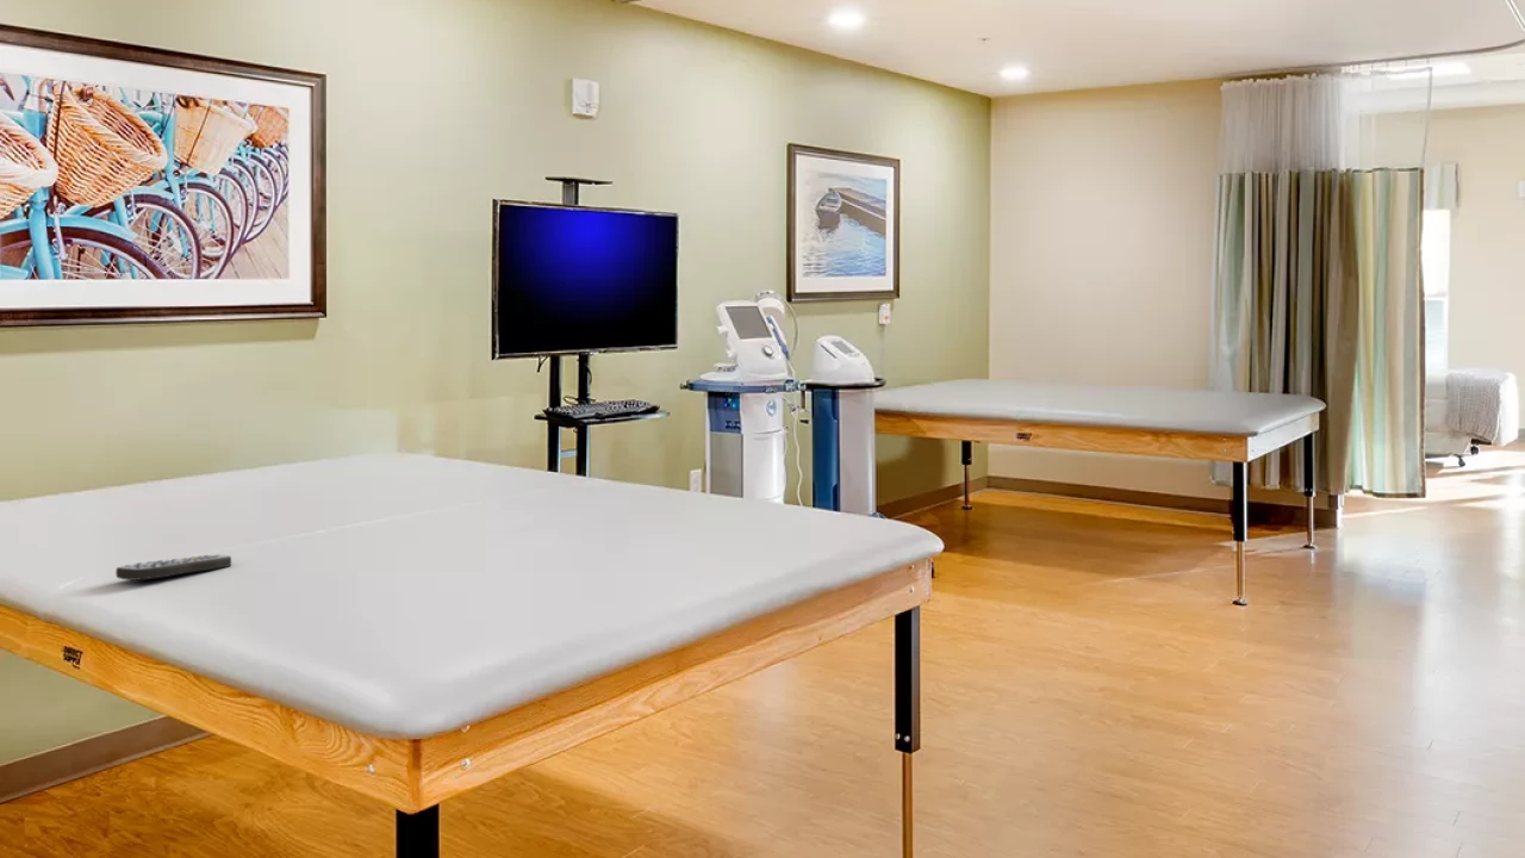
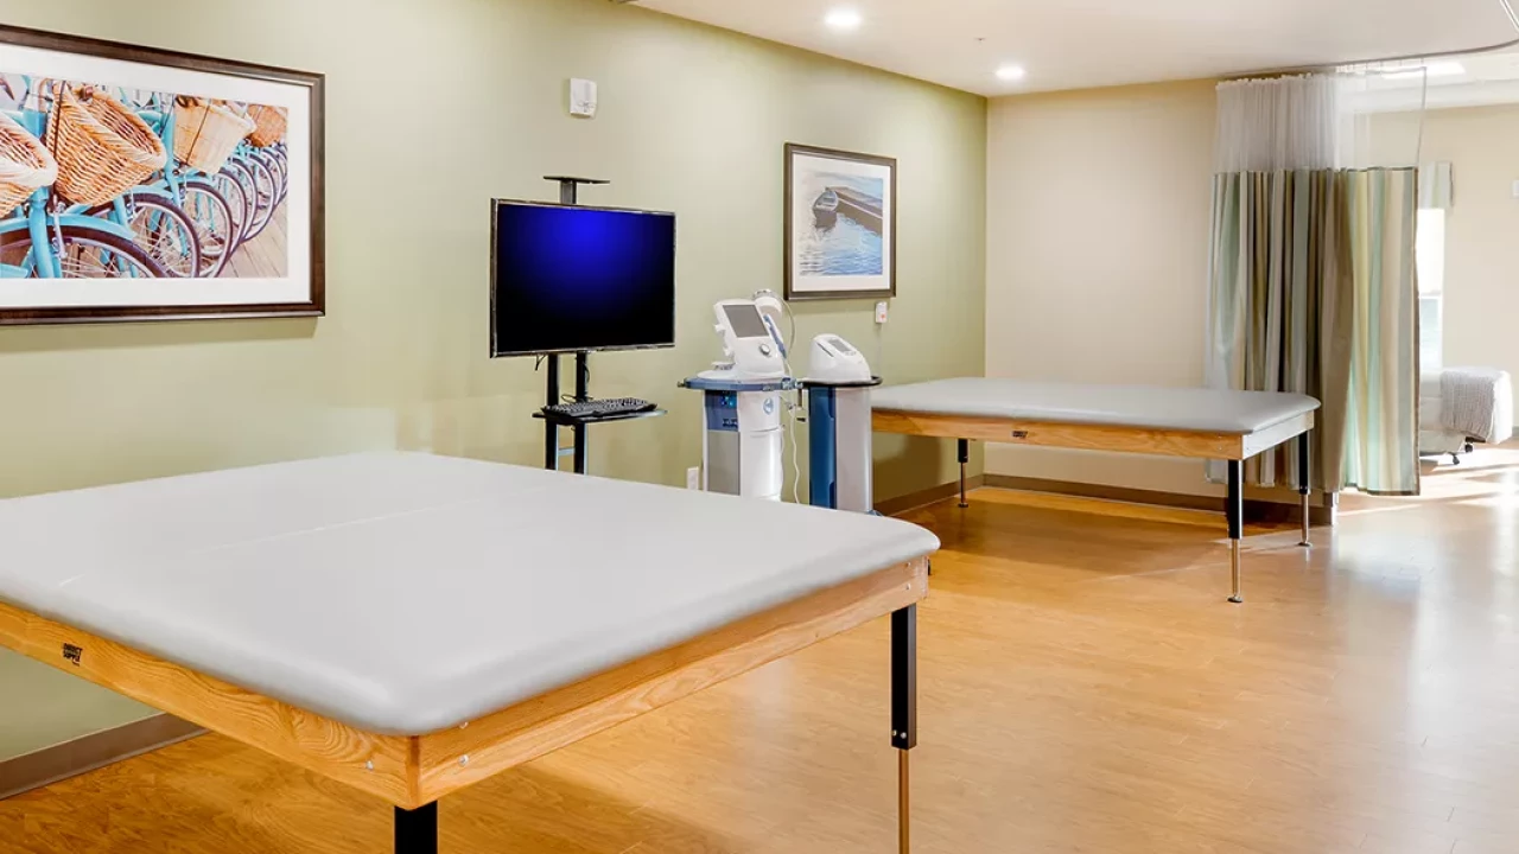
- remote control [114,553,232,582]
